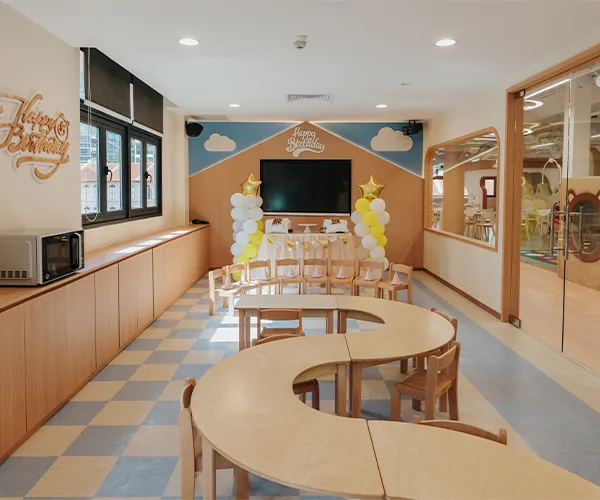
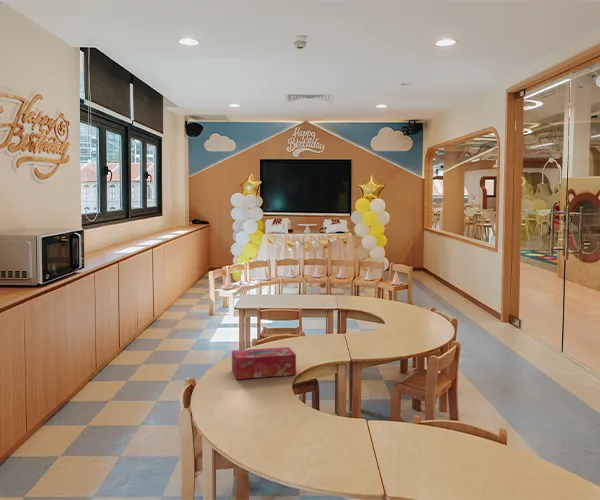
+ tissue box [231,346,297,380]
